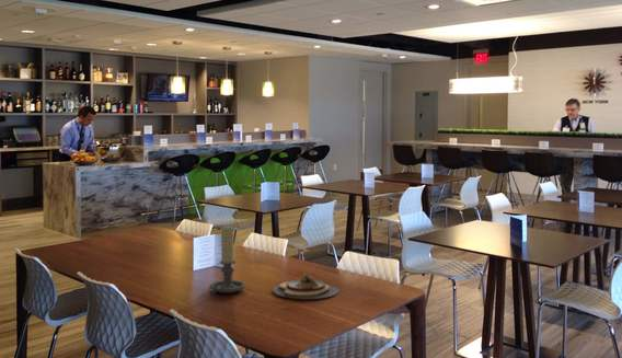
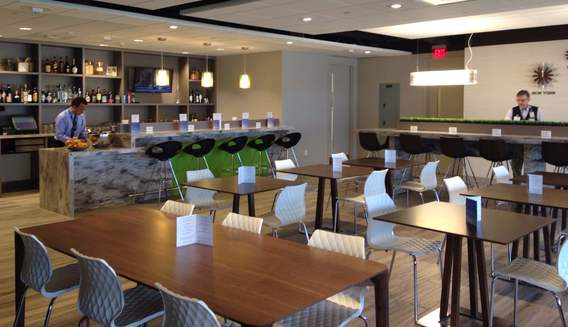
- plate [272,274,341,300]
- candle holder [208,224,246,296]
